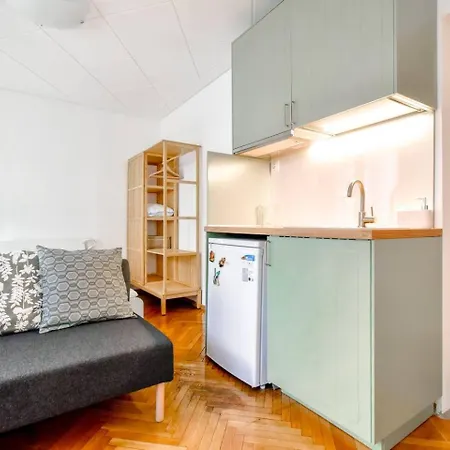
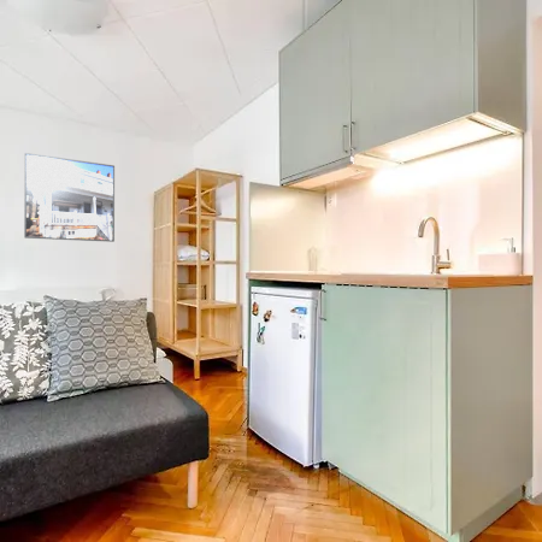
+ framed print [23,152,116,243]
